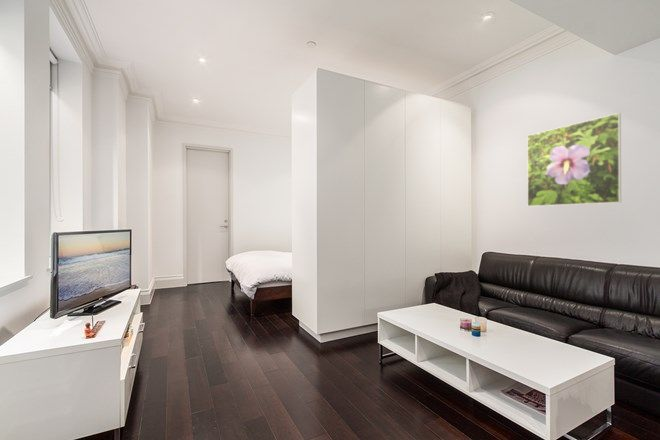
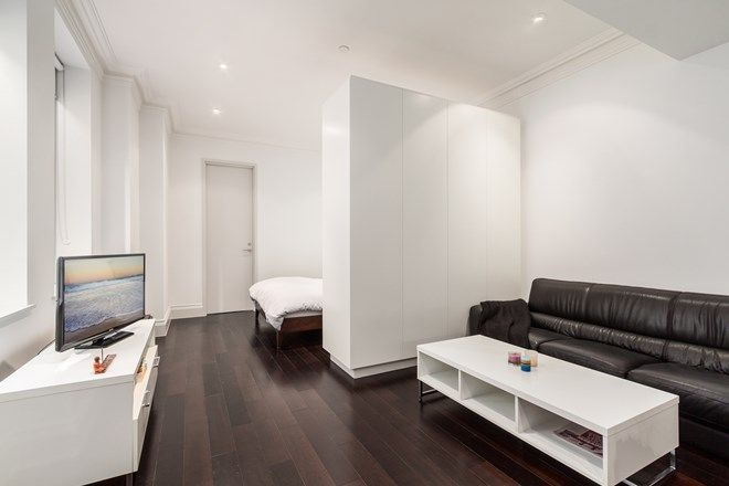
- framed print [526,112,622,207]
